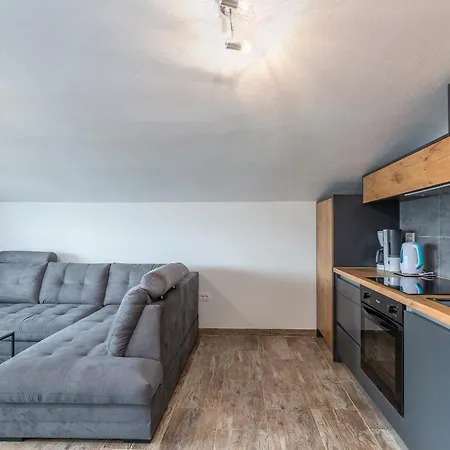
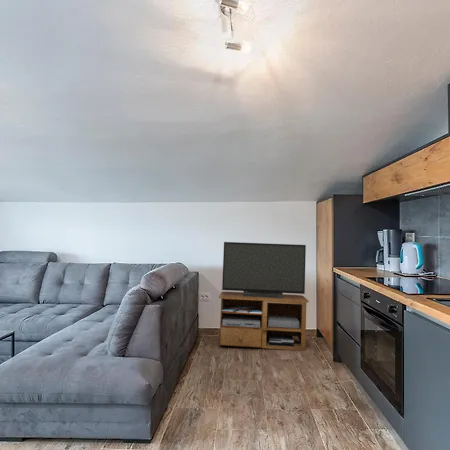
+ tv stand [218,241,310,351]
